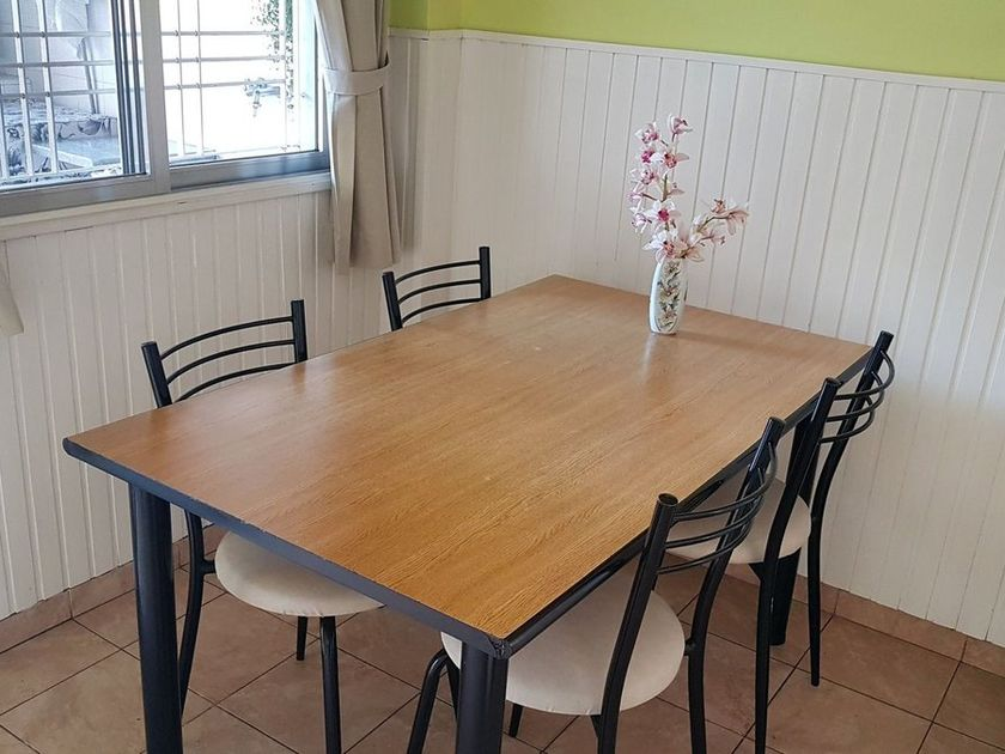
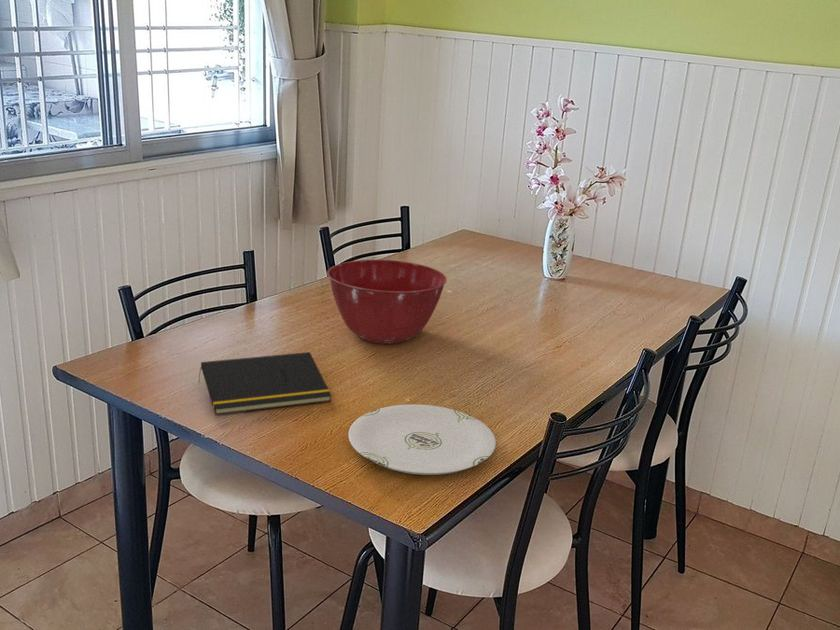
+ notepad [197,351,333,416]
+ plate [348,403,497,476]
+ mixing bowl [326,259,448,344]
